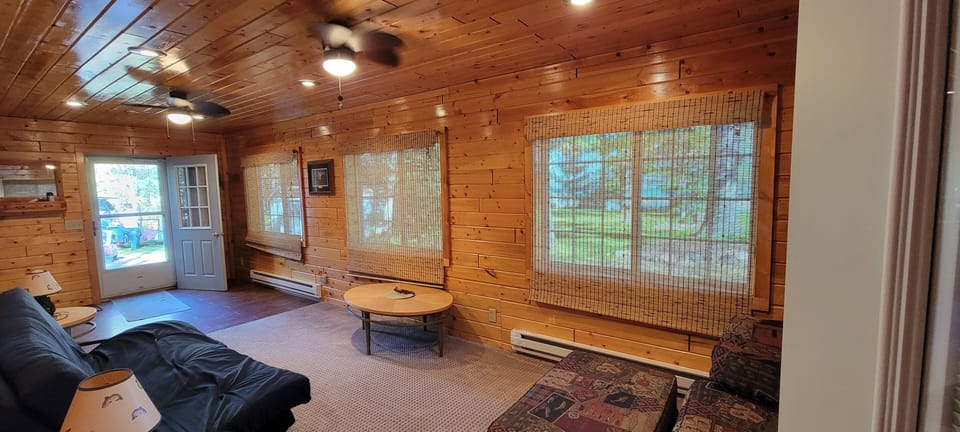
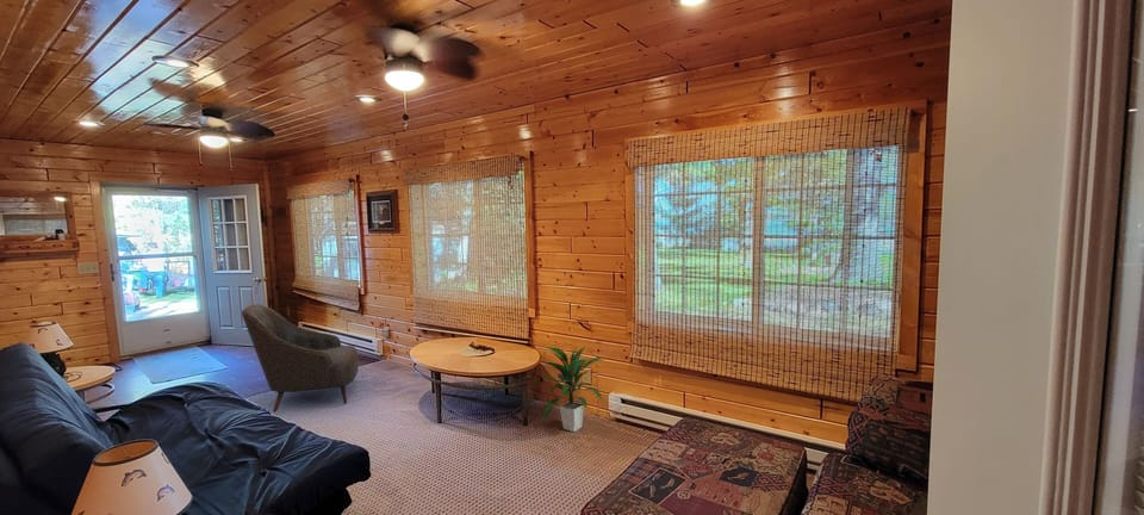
+ leather [241,303,360,412]
+ indoor plant [542,346,607,433]
